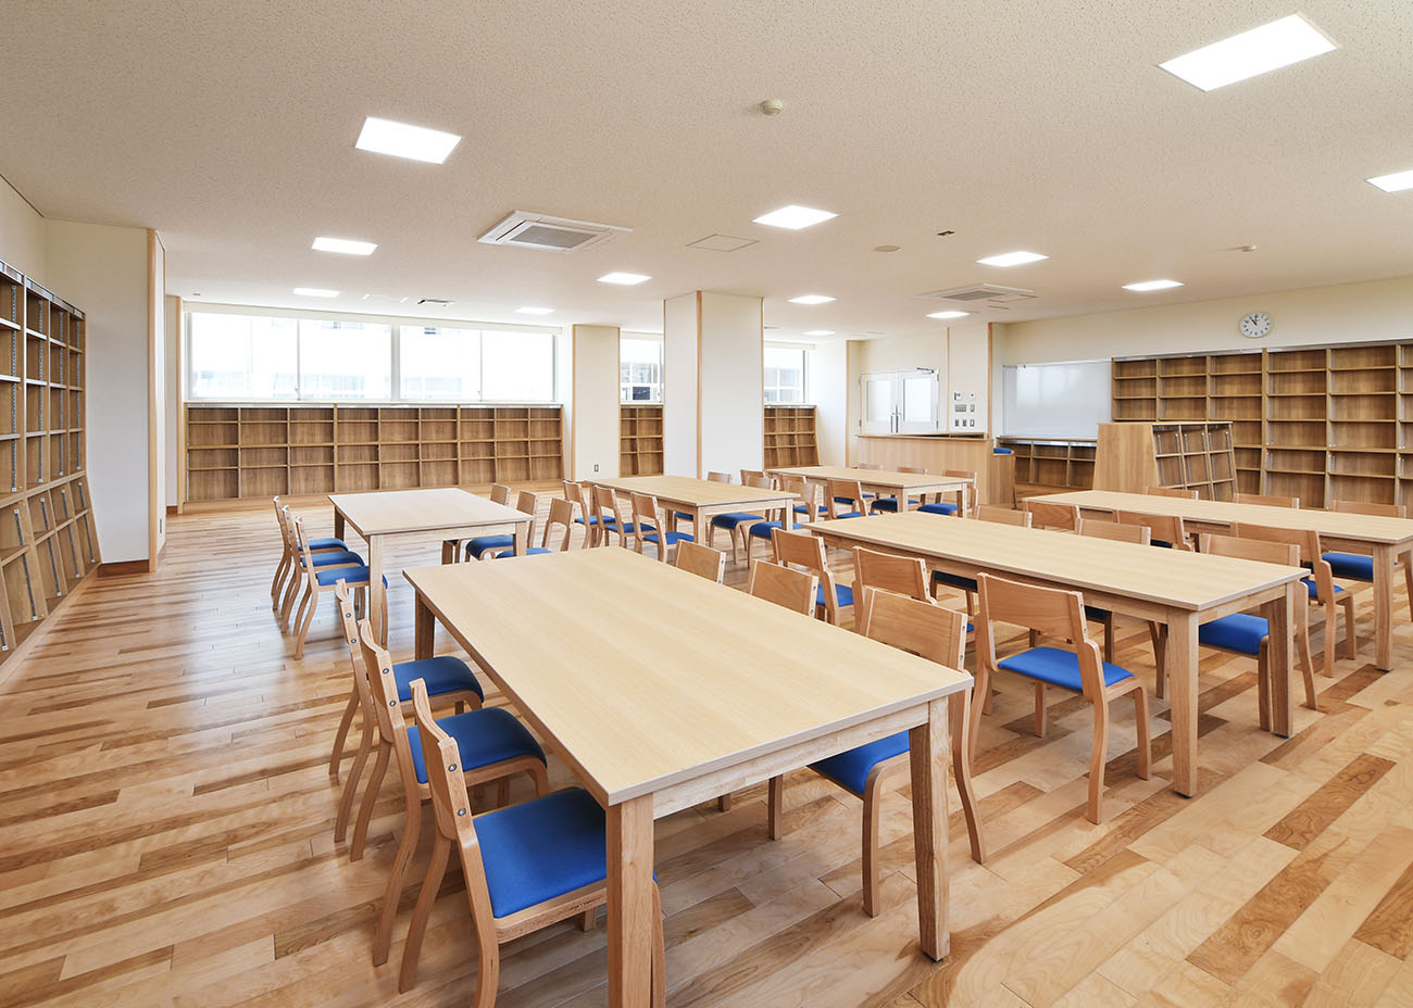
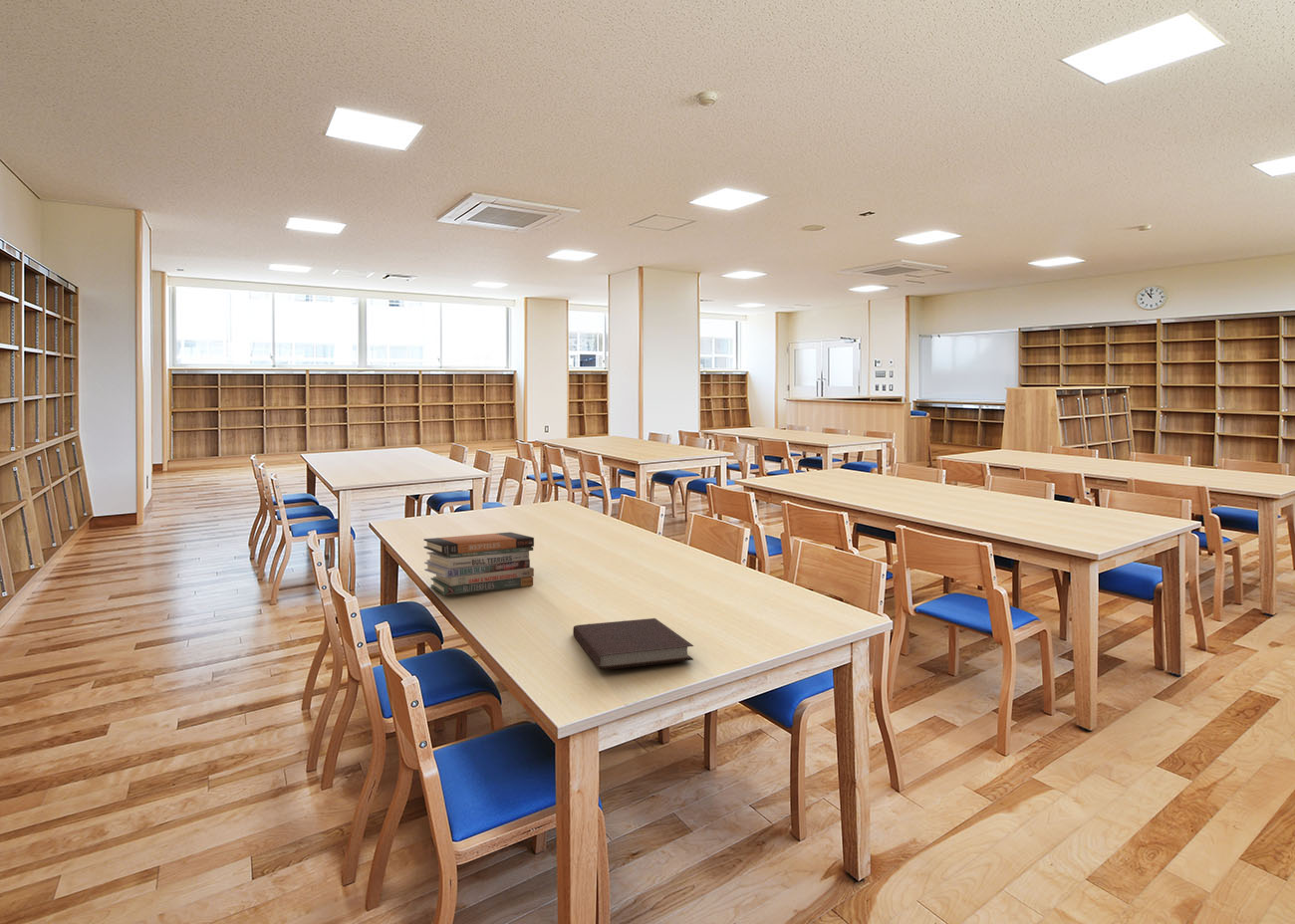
+ notebook [572,617,694,670]
+ book stack [422,531,535,596]
